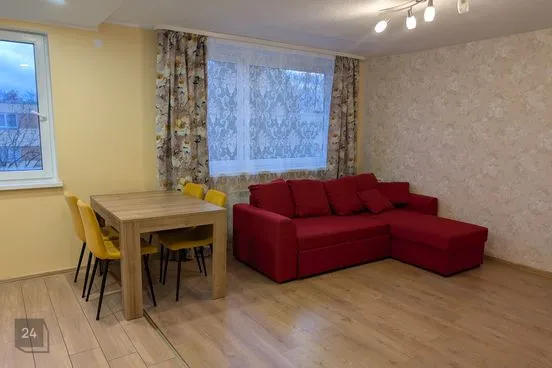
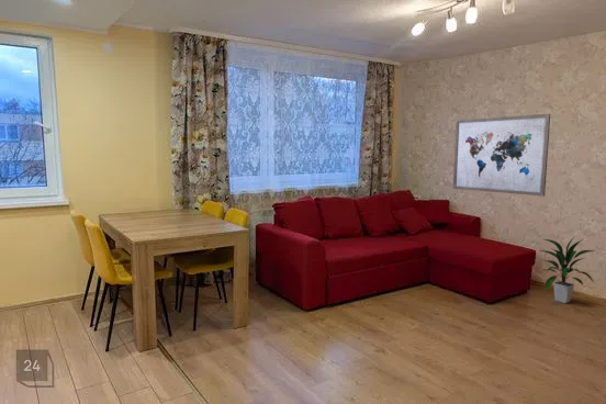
+ wall art [452,113,551,198]
+ indoor plant [540,236,597,304]
